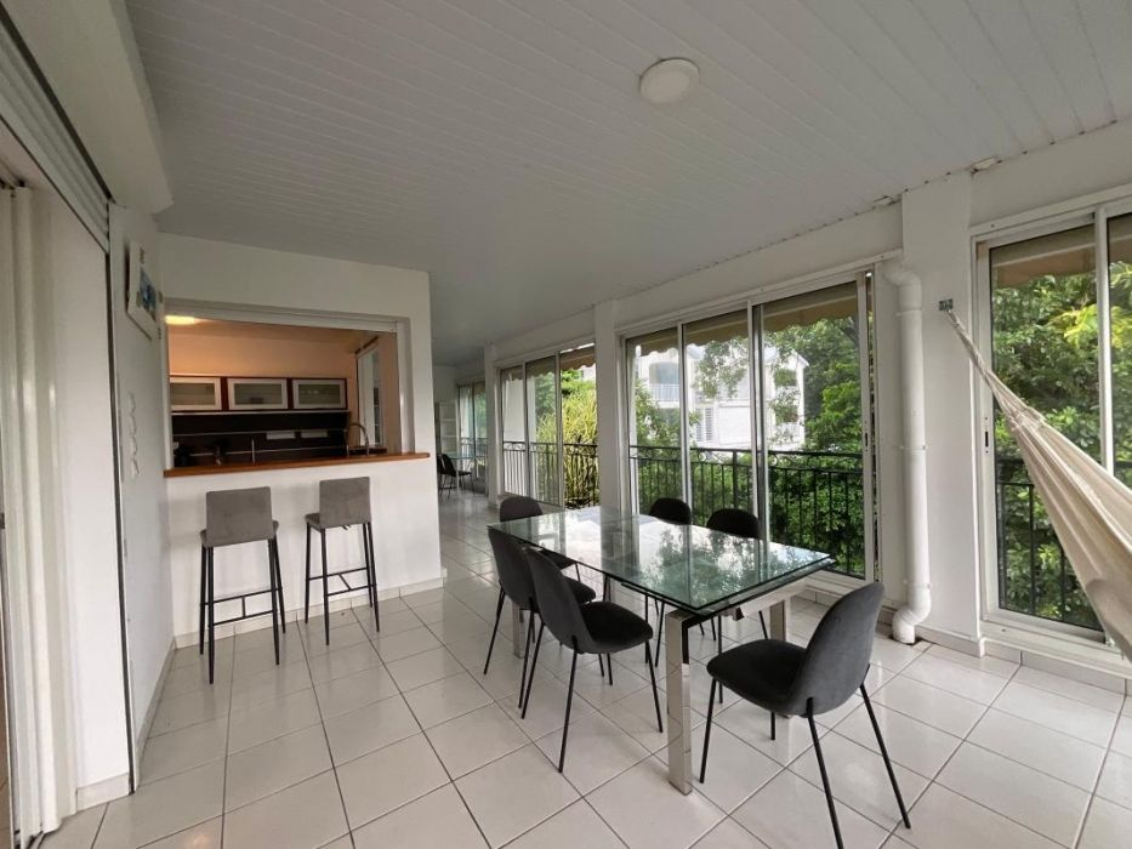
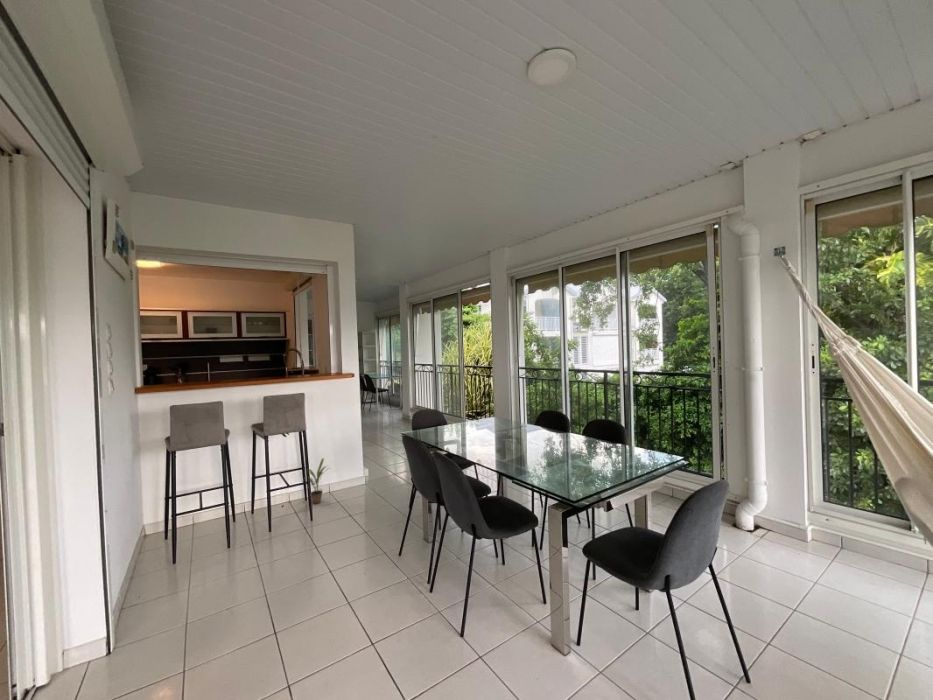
+ potted plant [301,457,331,505]
